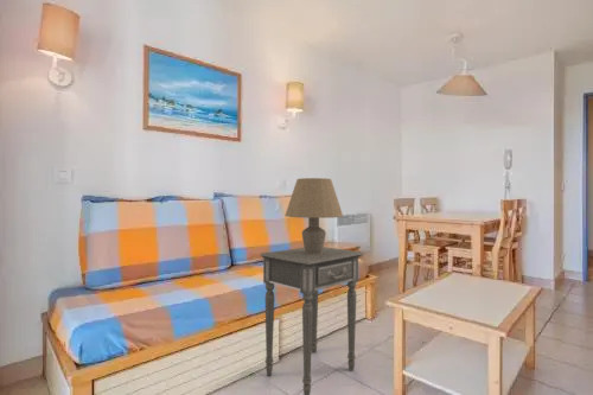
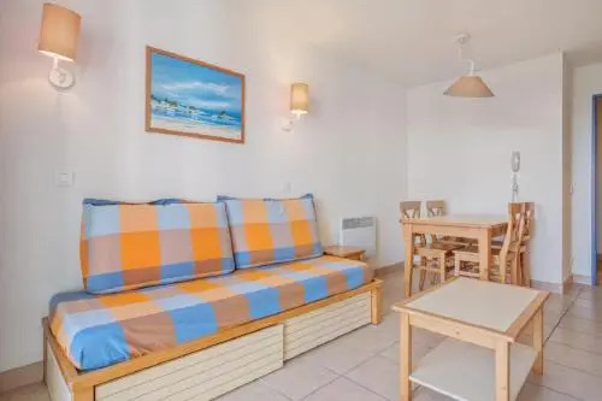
- table lamp [285,177,344,254]
- side table [260,246,365,395]
